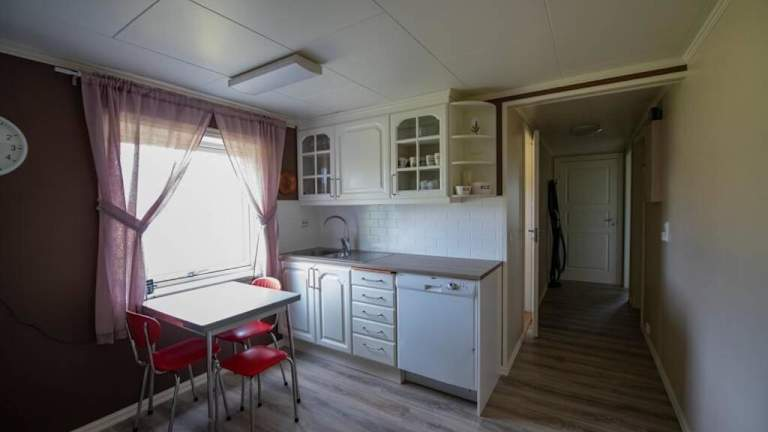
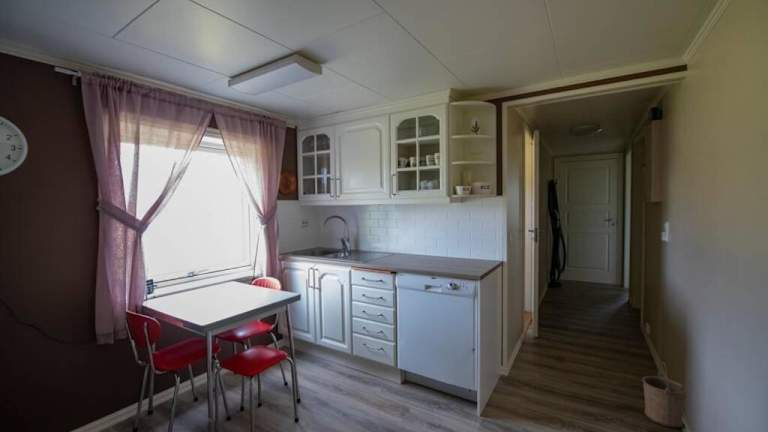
+ bucket [641,360,687,428]
